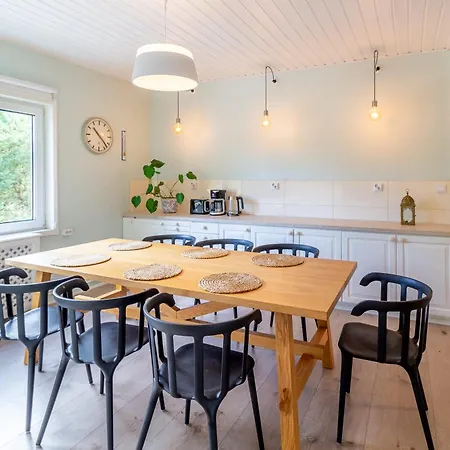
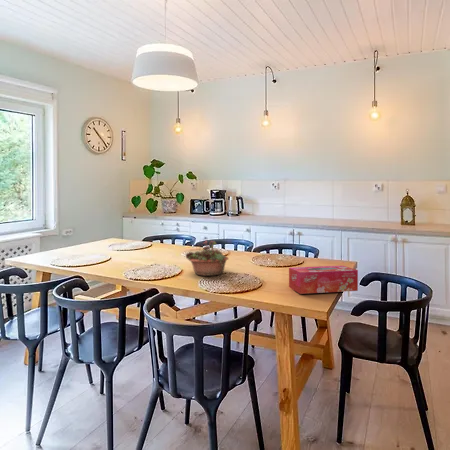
+ succulent planter [184,240,230,277]
+ tissue box [288,265,359,295]
